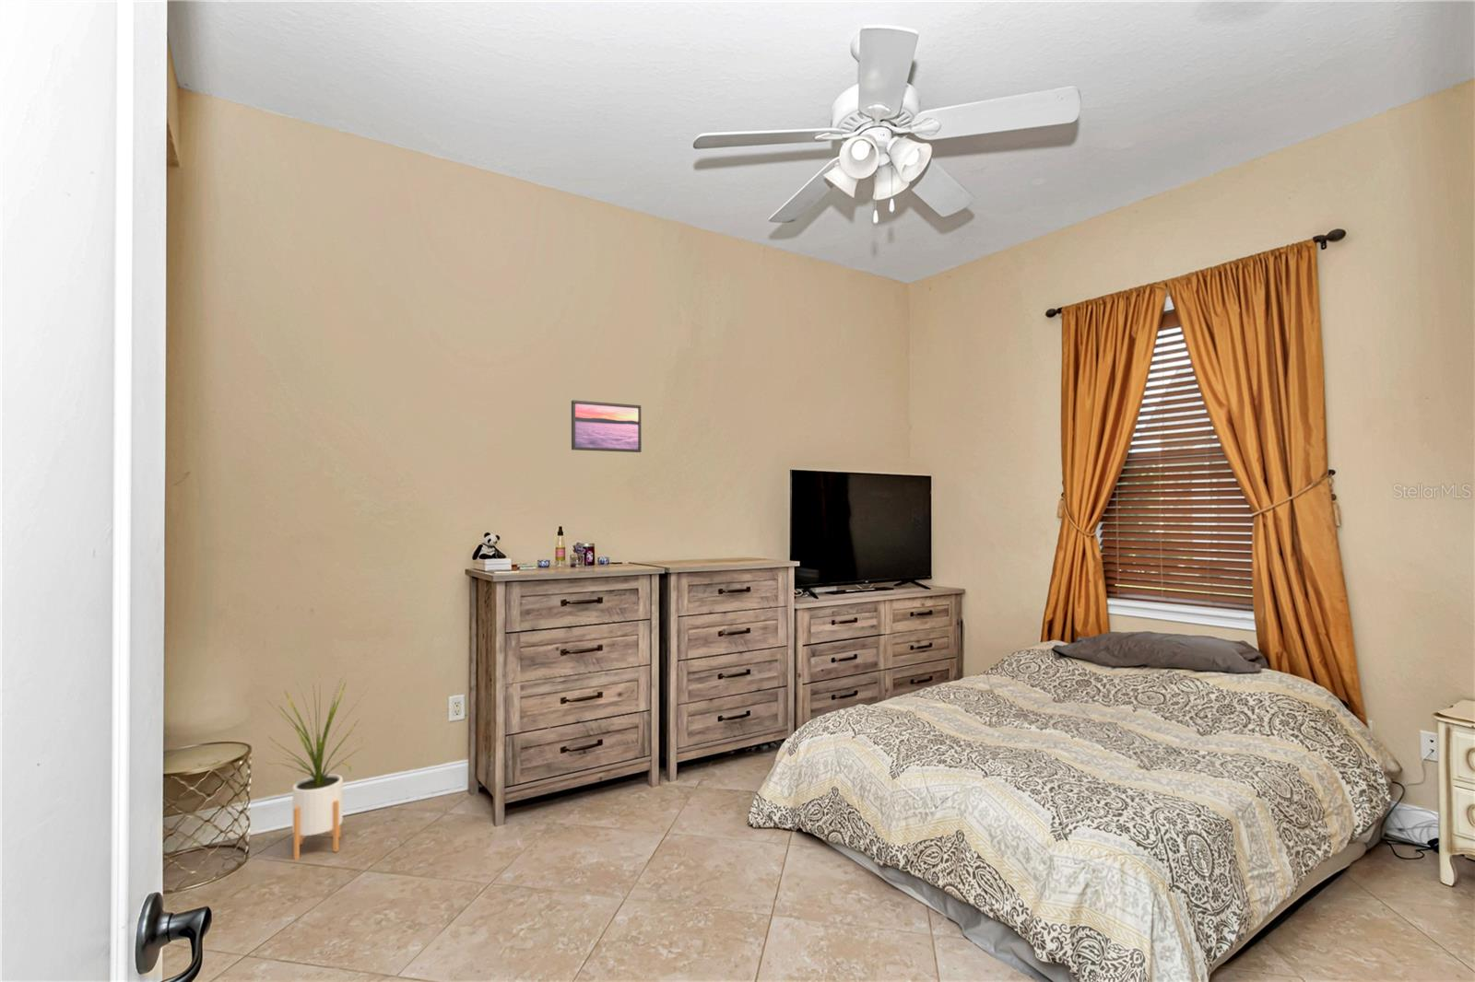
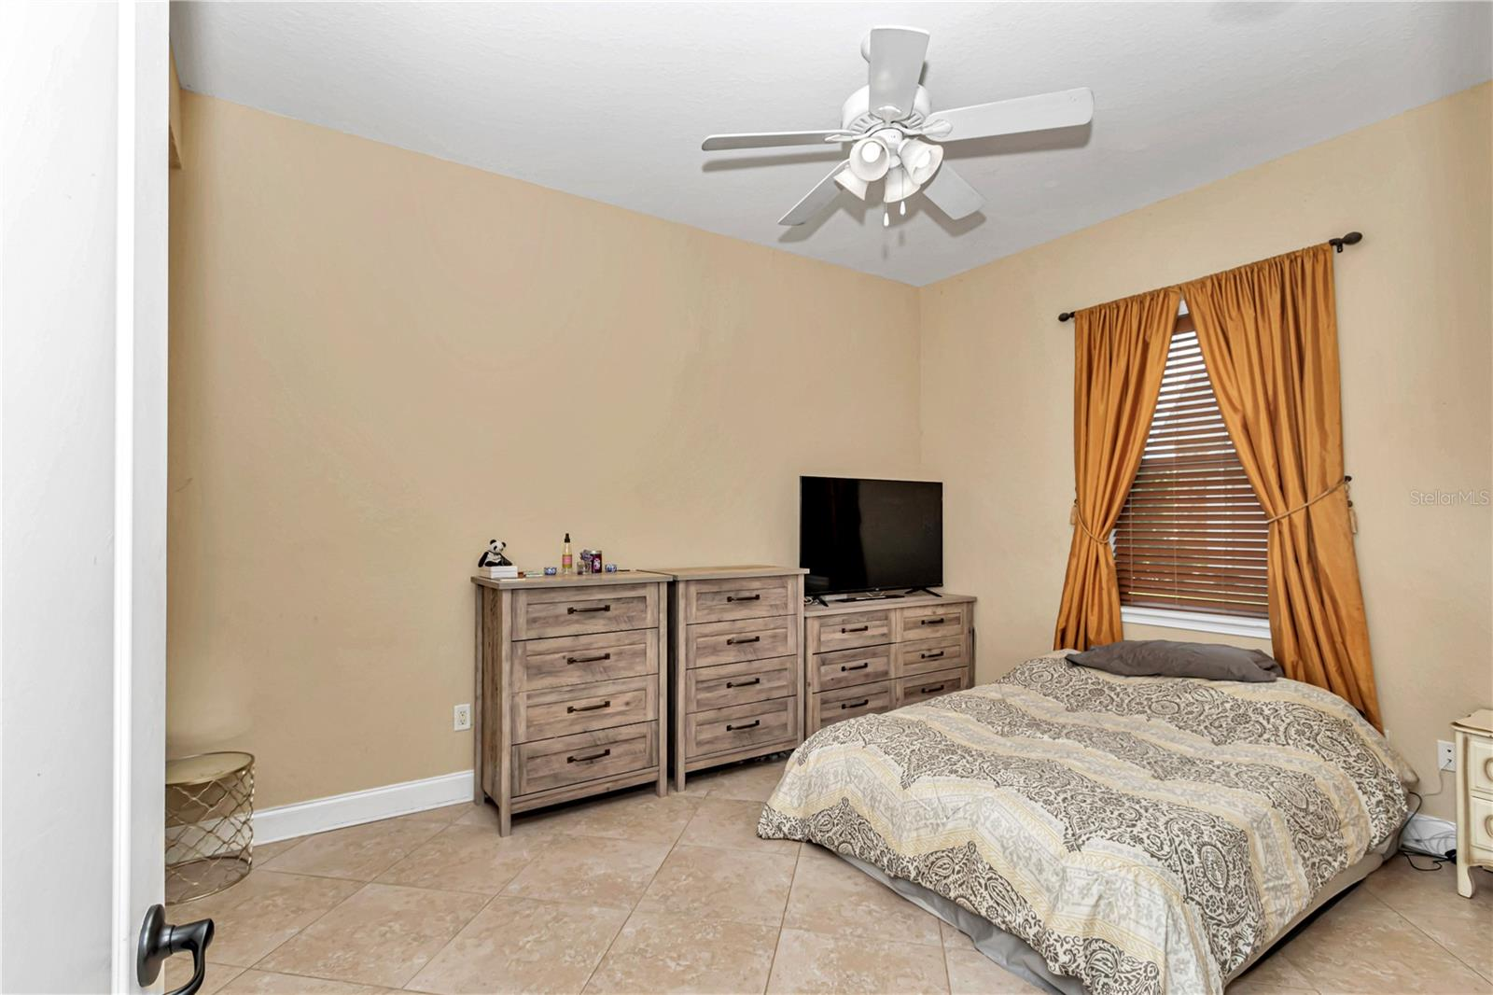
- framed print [570,399,643,454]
- house plant [265,673,370,860]
